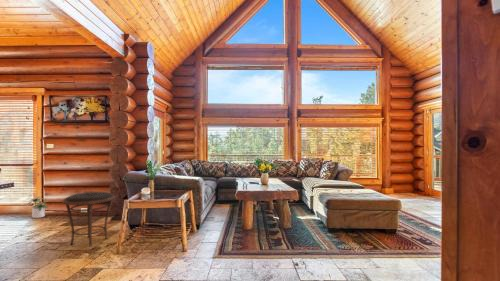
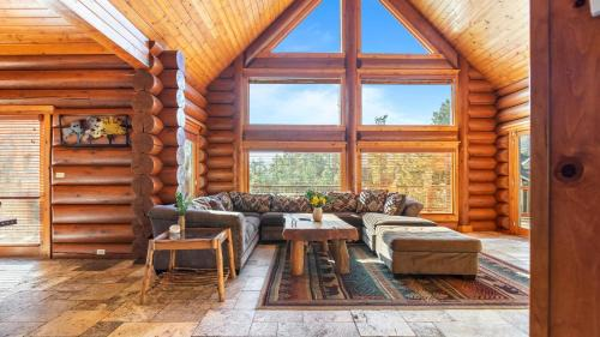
- potted plant [26,195,50,219]
- side table [62,191,116,247]
